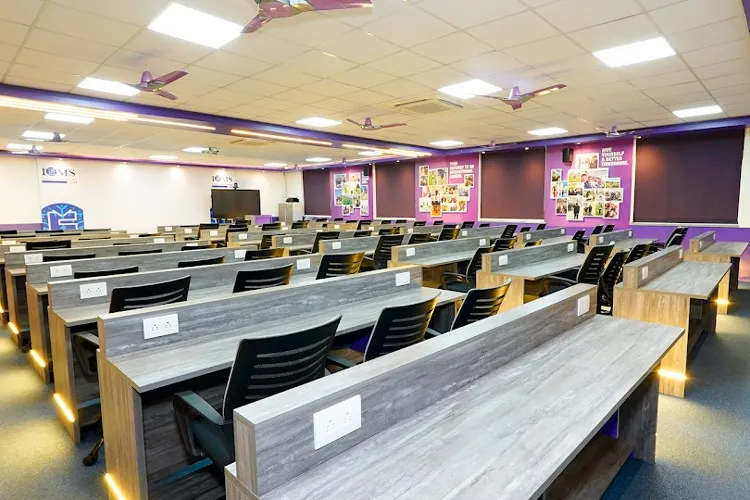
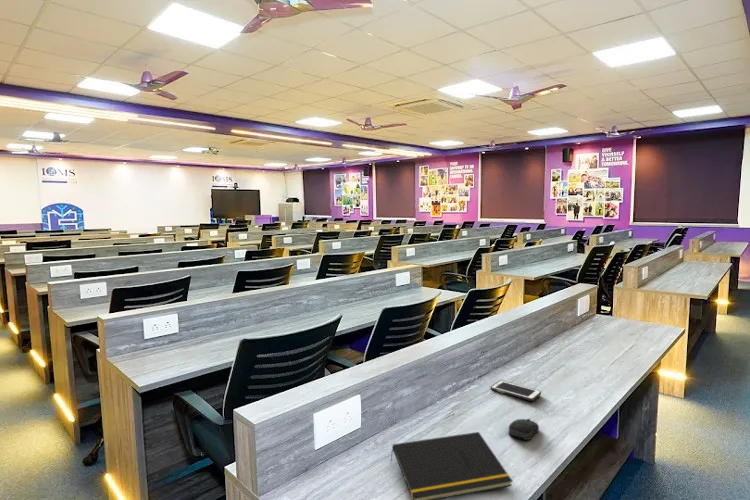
+ cell phone [490,380,542,402]
+ computer mouse [508,418,540,441]
+ notepad [390,431,513,500]
